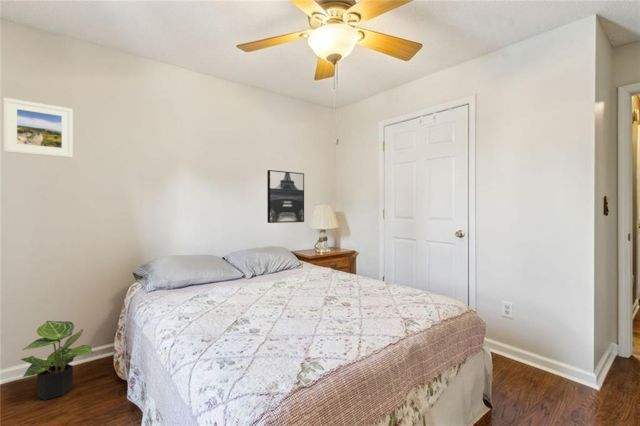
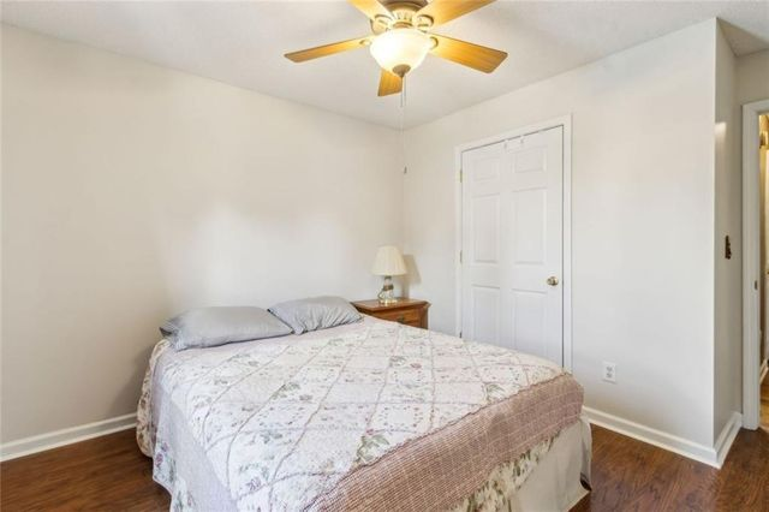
- potted plant [20,320,94,401]
- wall art [266,169,305,224]
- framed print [3,97,74,159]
